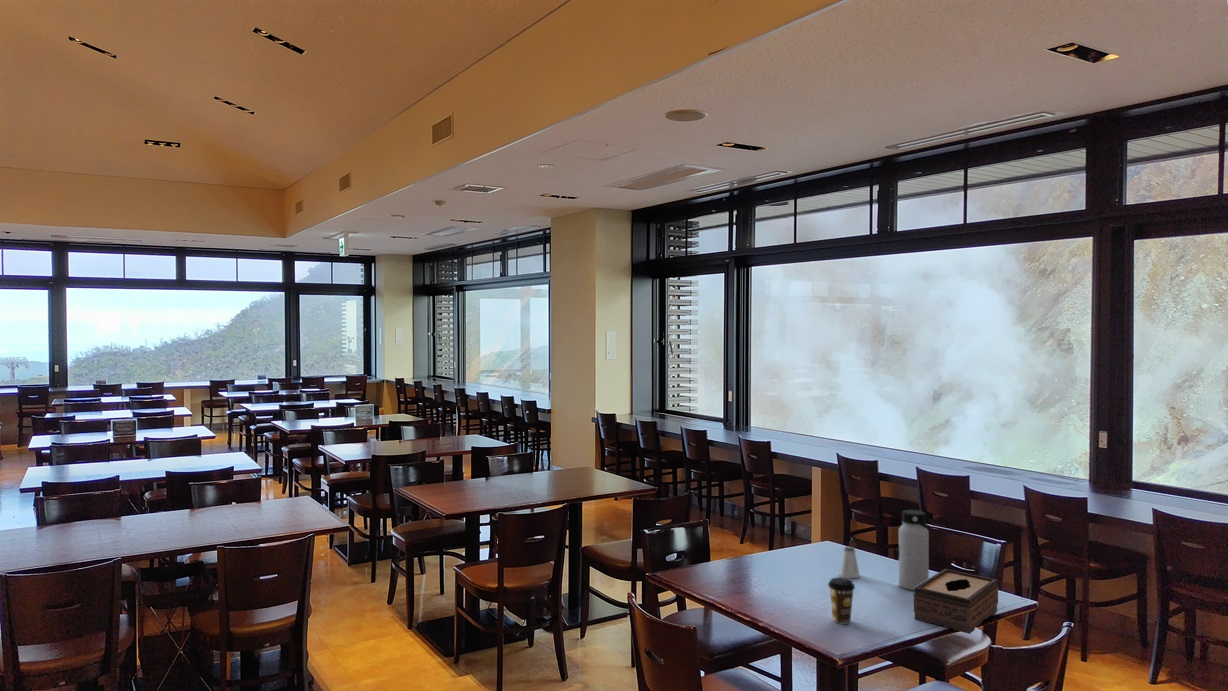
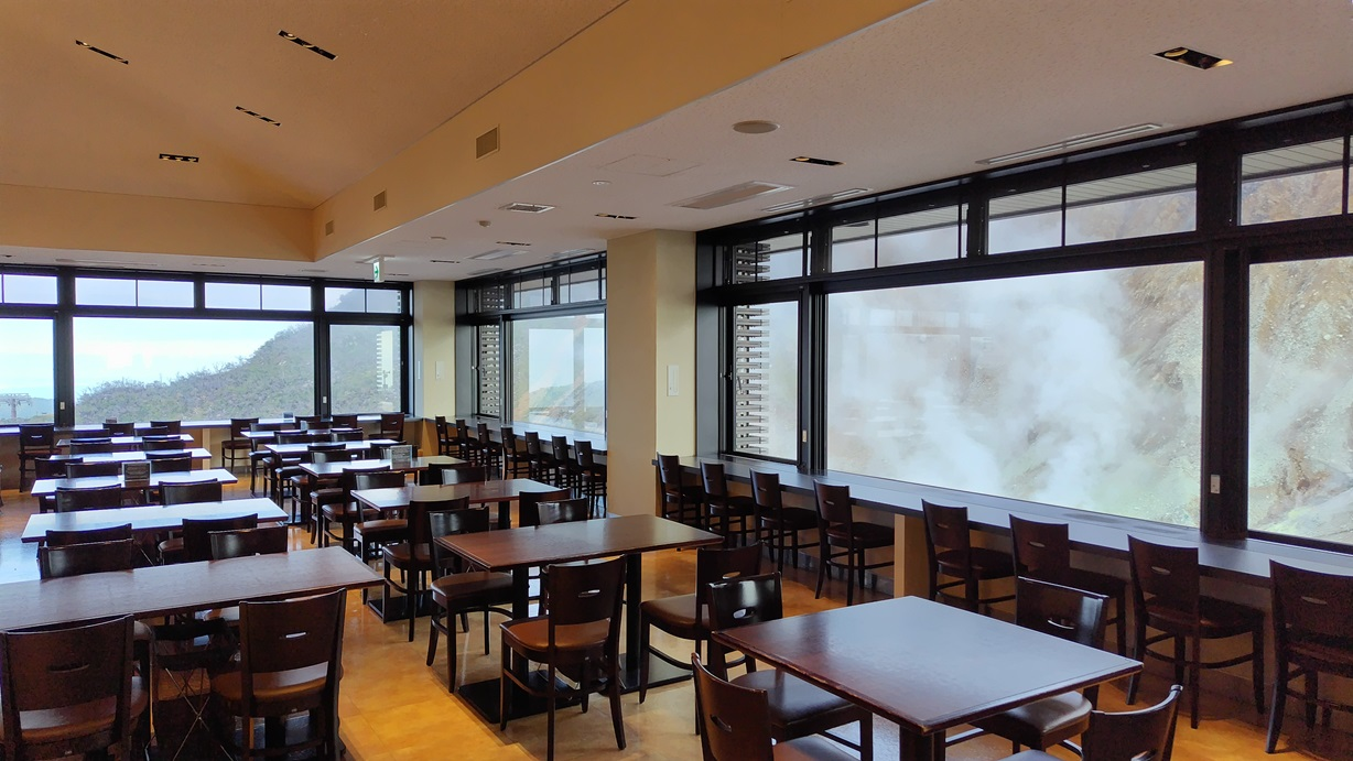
- coffee cup [827,577,856,625]
- saltshaker [838,546,861,579]
- water bottle [898,509,930,591]
- tissue box [913,568,999,635]
